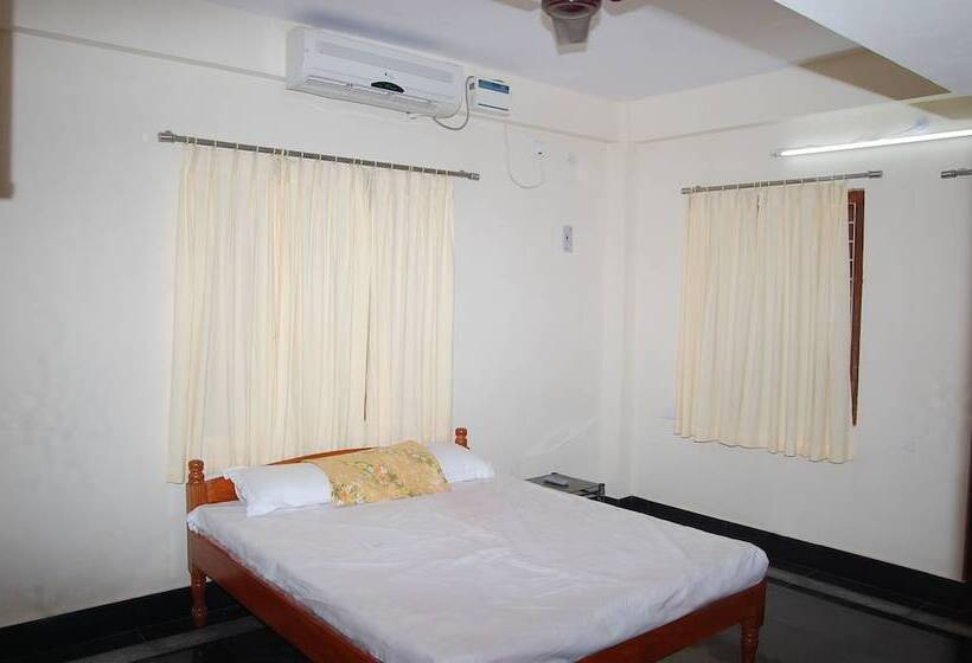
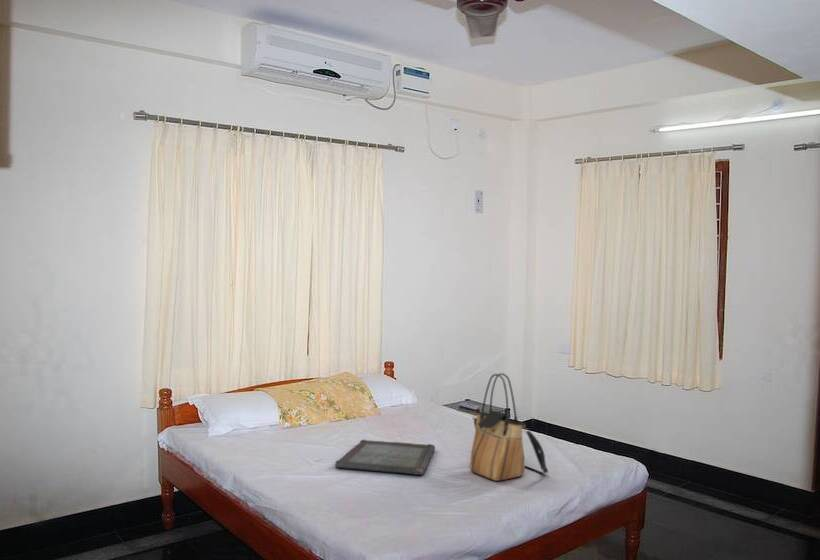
+ serving tray [334,439,436,476]
+ tote bag [470,372,549,482]
